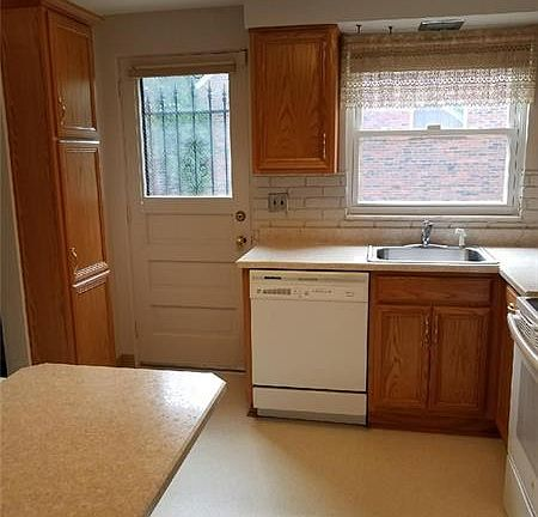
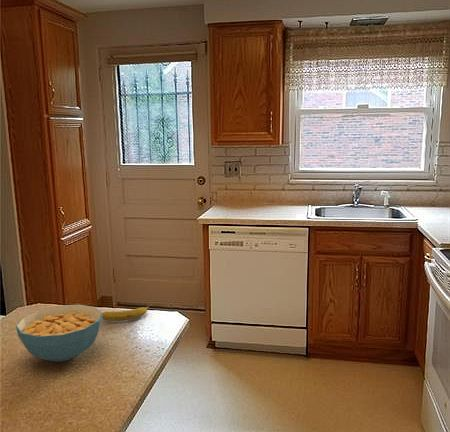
+ banana [102,303,154,322]
+ cereal bowl [15,304,103,363]
